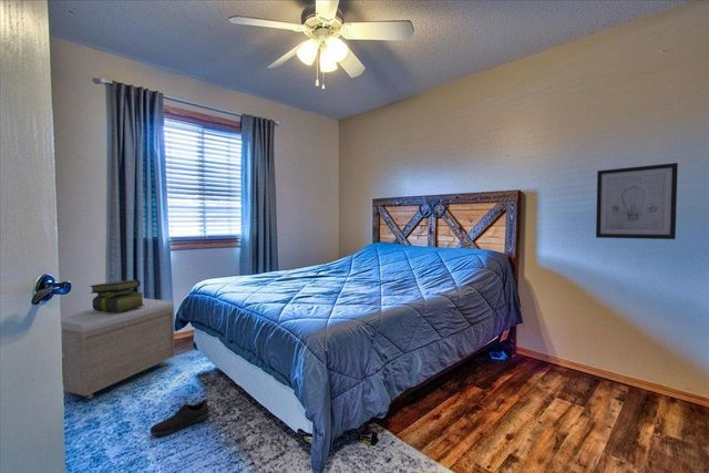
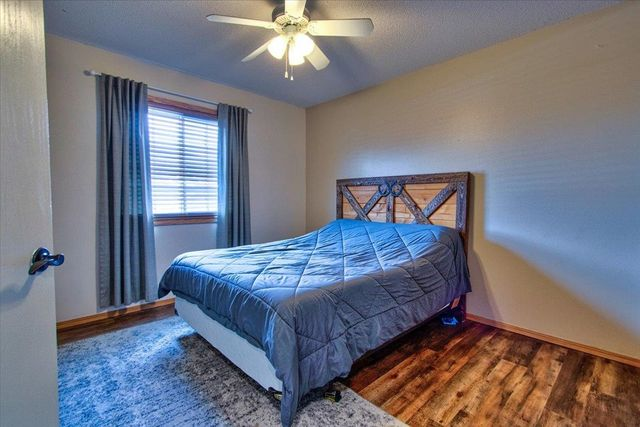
- wall art [595,162,679,240]
- storage bench [60,297,176,400]
- shoe [148,398,210,436]
- stack of books [89,279,145,312]
